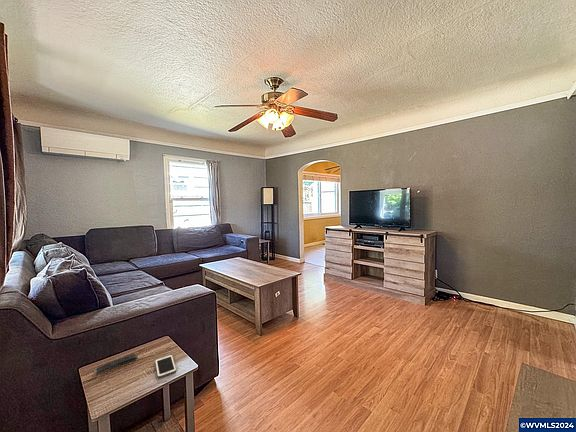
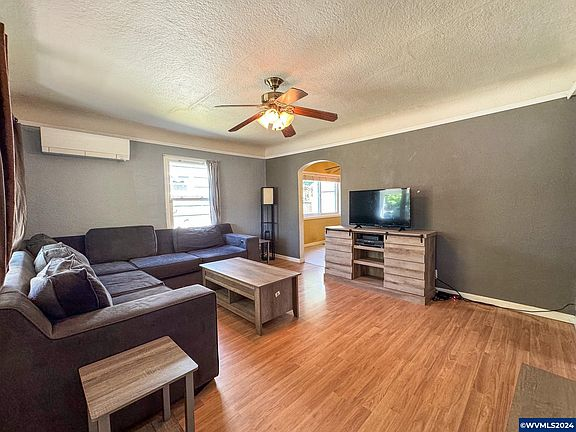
- cell phone [154,354,177,379]
- remote control [93,353,138,374]
